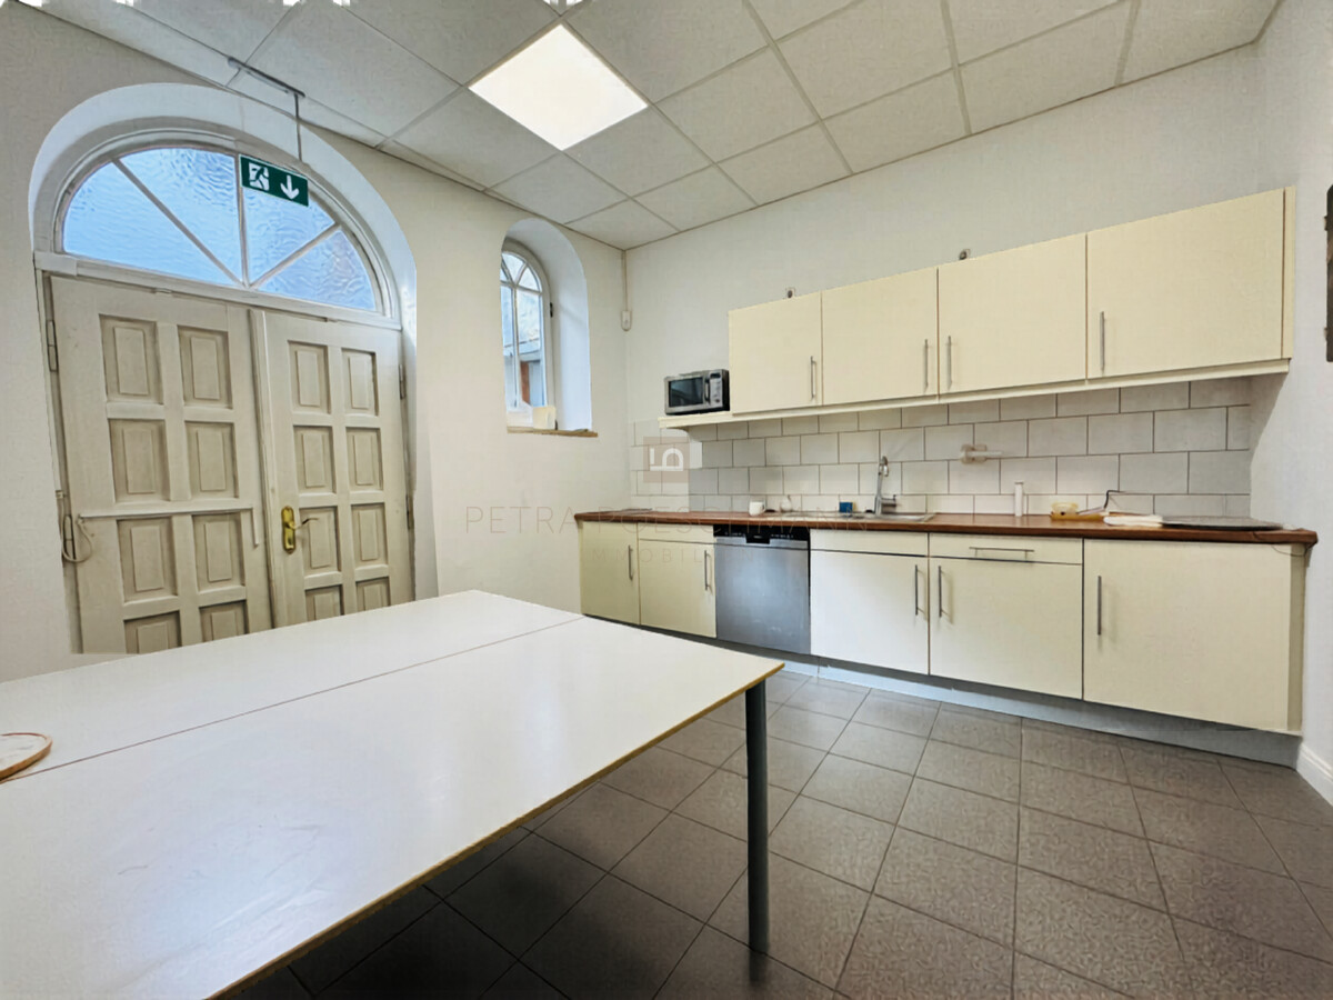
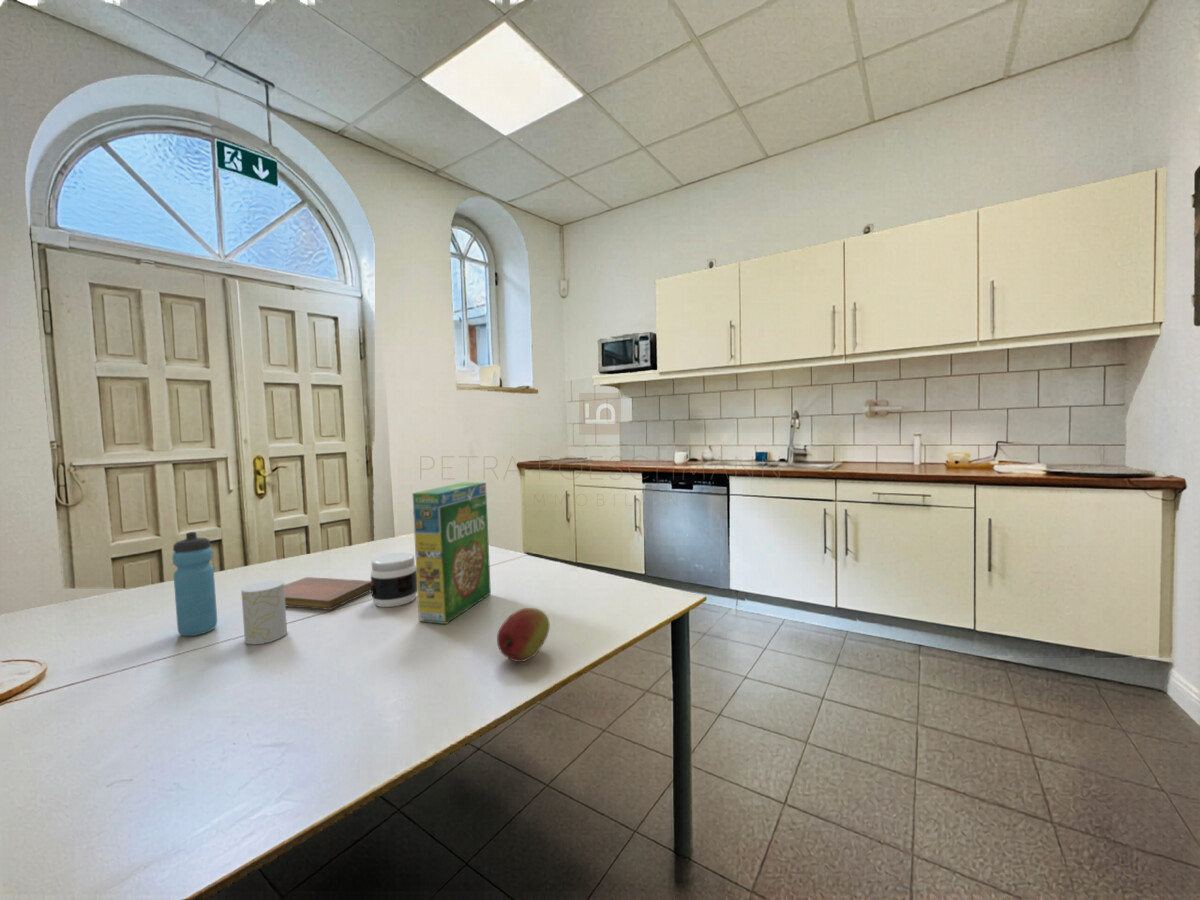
+ fruit [496,607,551,663]
+ cup [240,579,288,645]
+ water bottle [171,531,218,637]
+ jar [370,552,417,608]
+ cereal box [411,482,492,625]
+ notebook [284,576,371,611]
